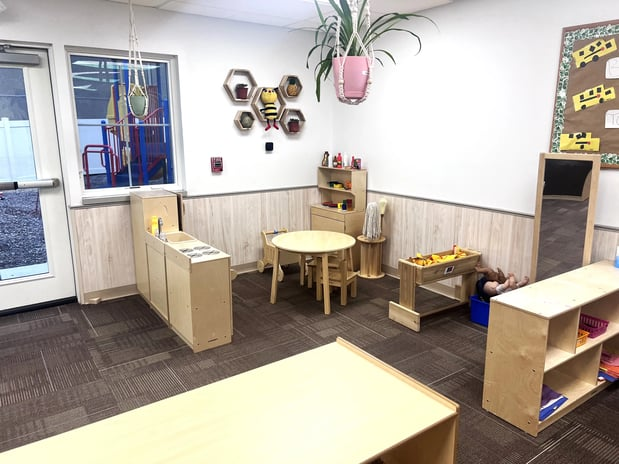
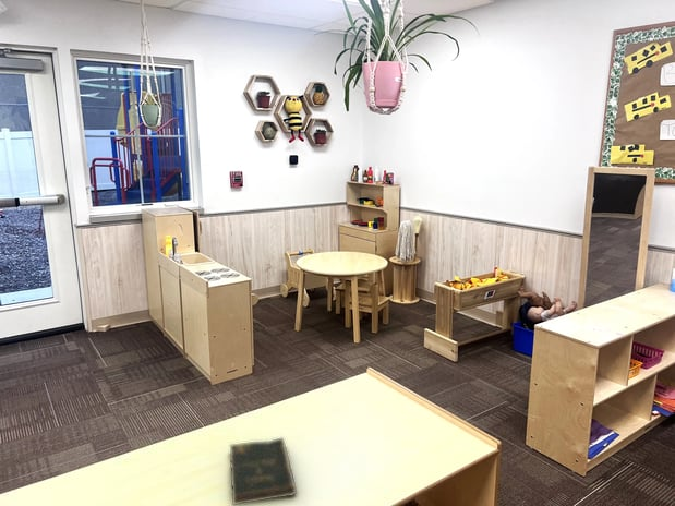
+ bible [229,437,298,506]
